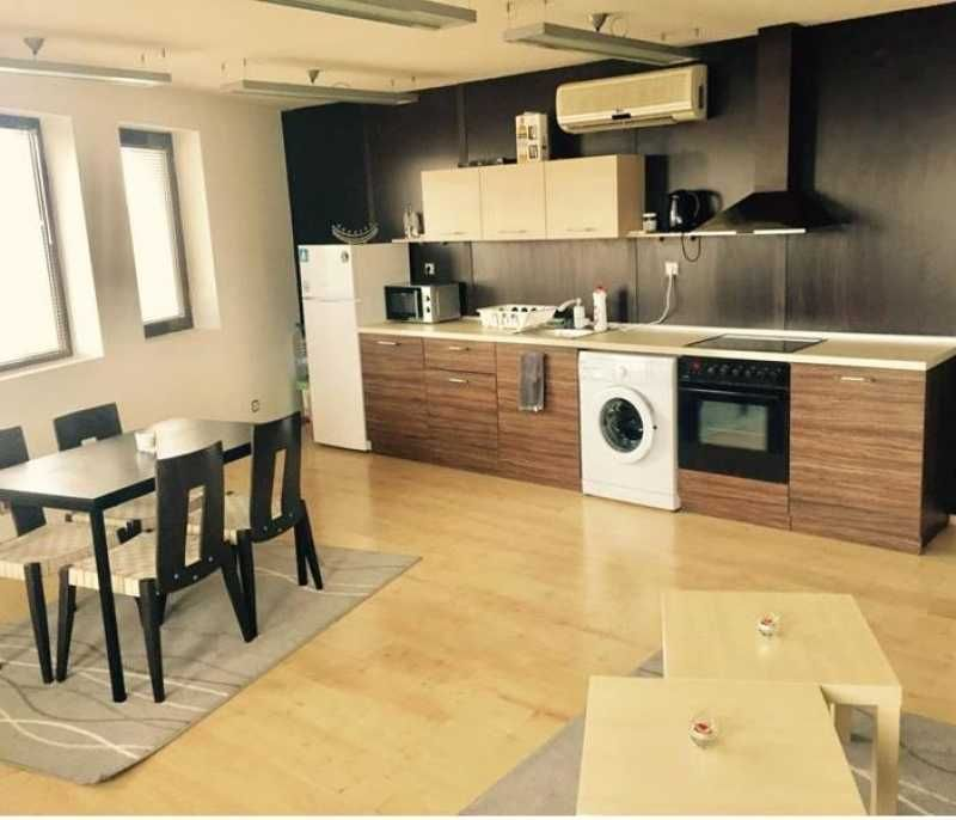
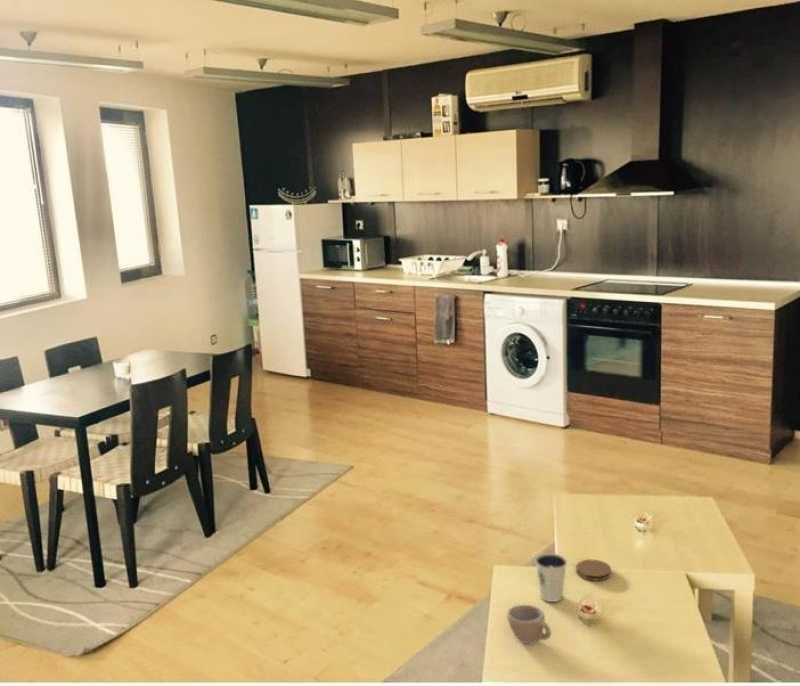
+ cup [506,604,552,645]
+ coaster [575,559,612,581]
+ dixie cup [534,553,568,603]
